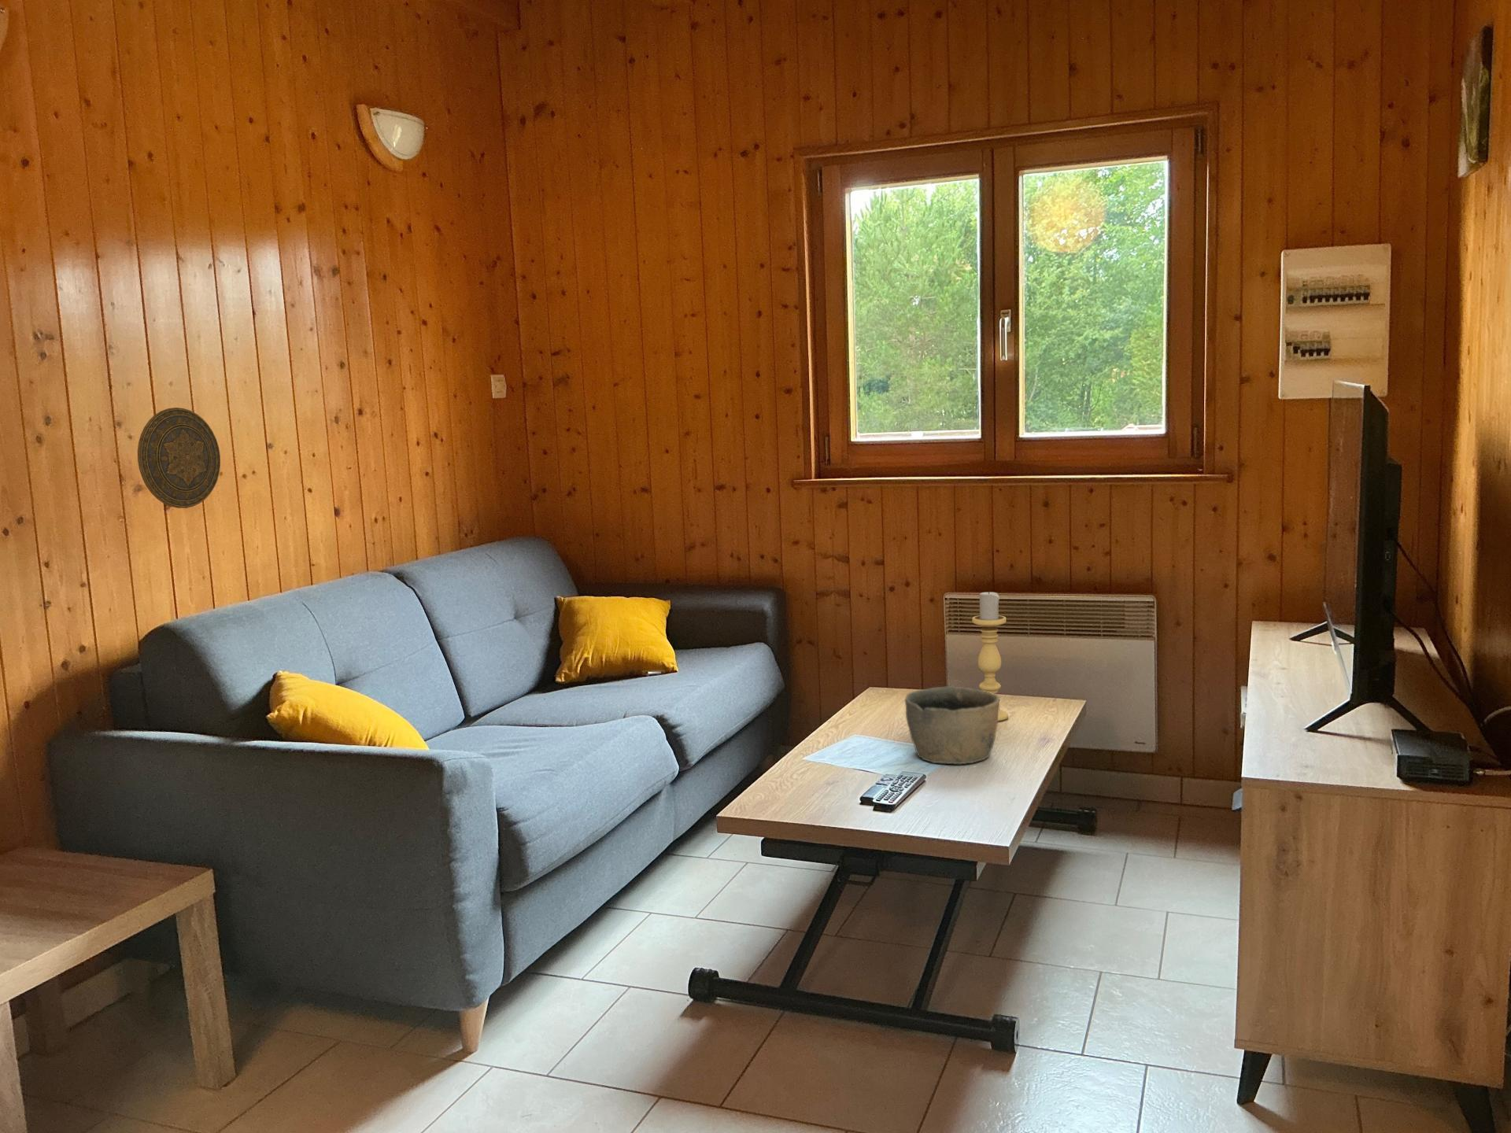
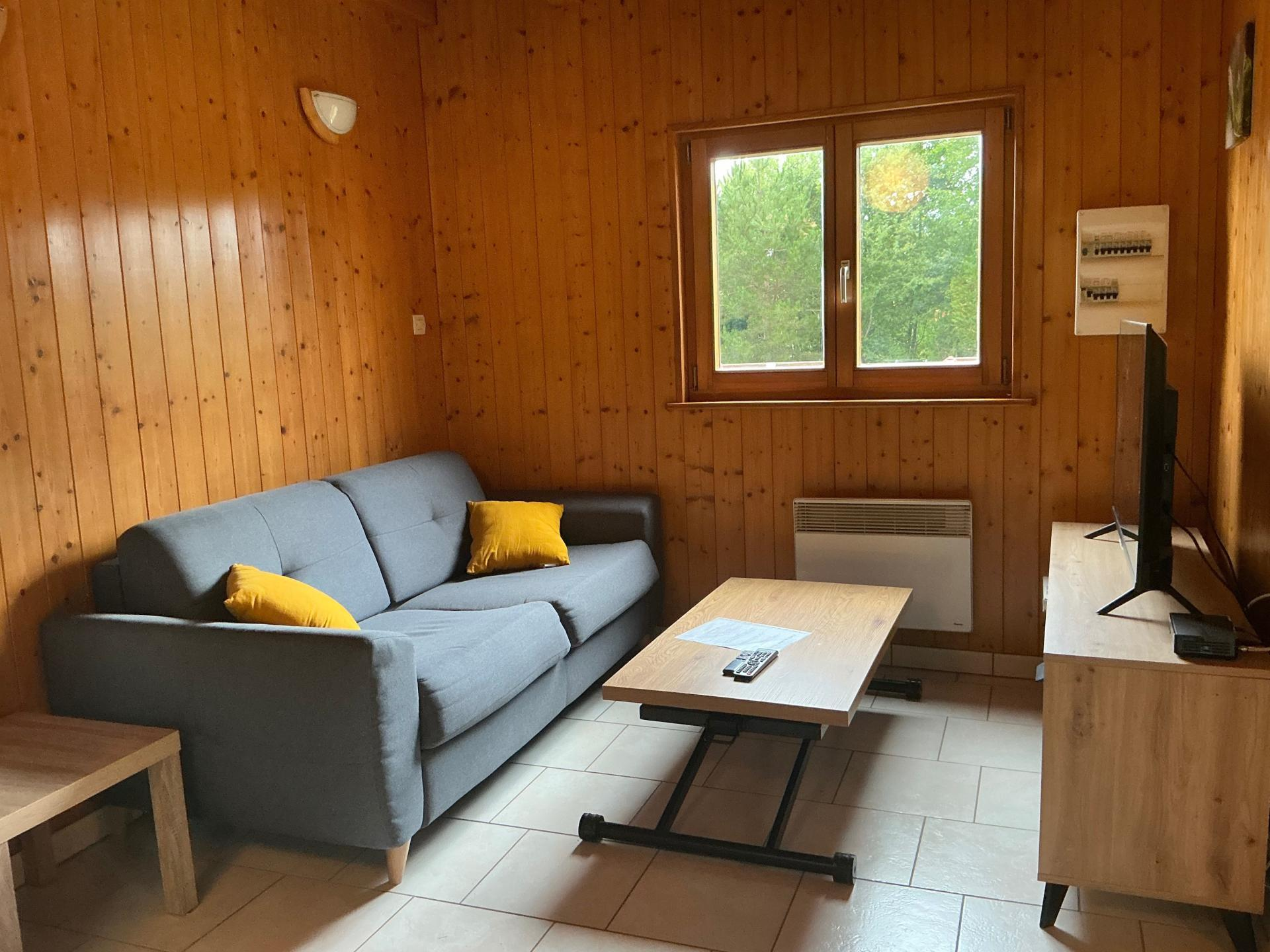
- decorative plate [137,407,221,509]
- candle holder [972,589,1009,721]
- bowl [904,686,1001,765]
